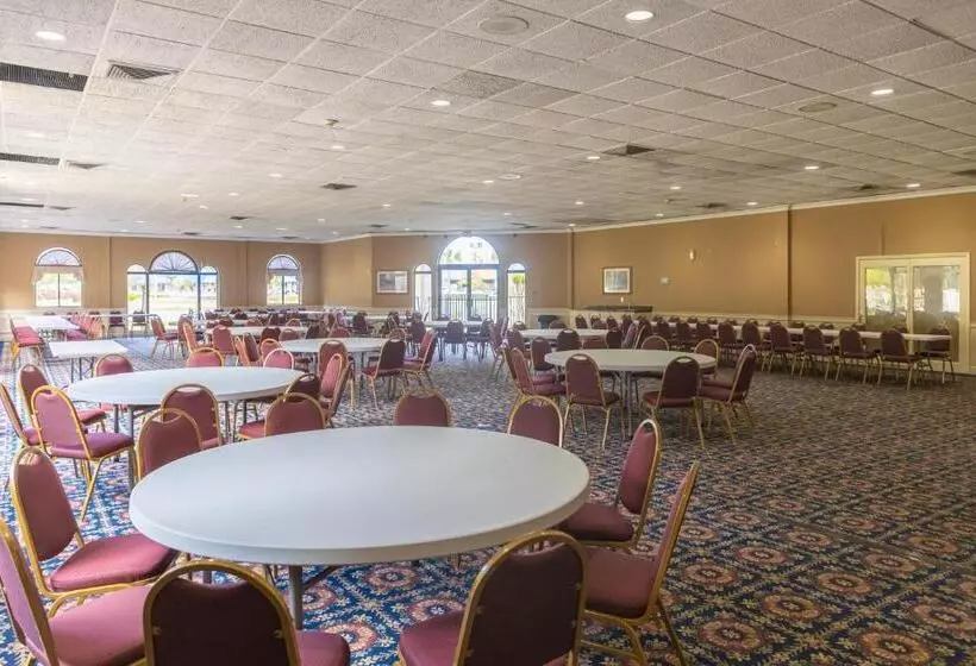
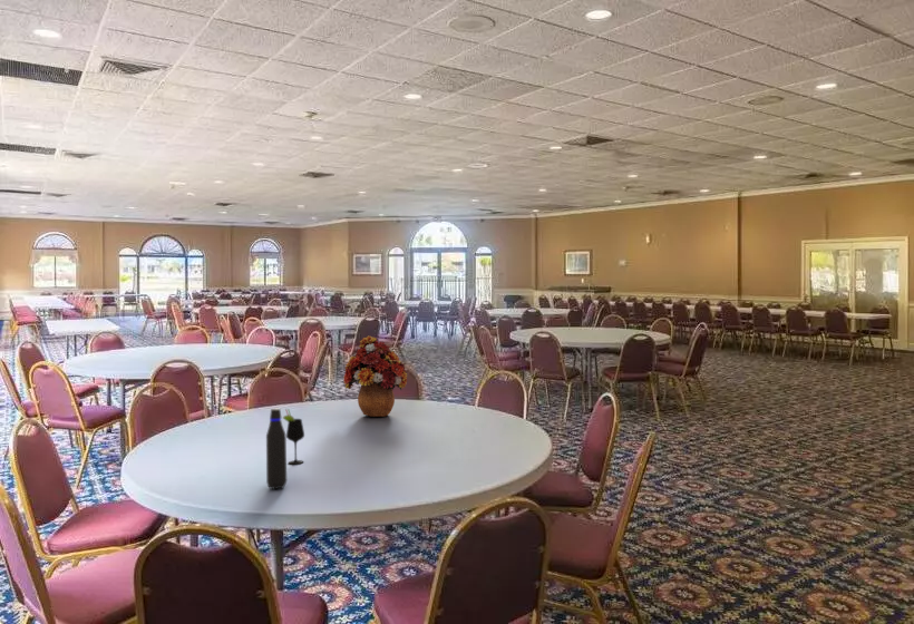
+ water bottle [265,408,288,490]
+ wine glass [282,408,305,465]
+ flower arrangement [342,334,408,418]
